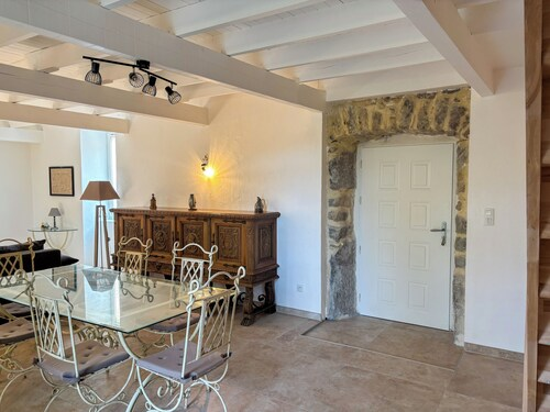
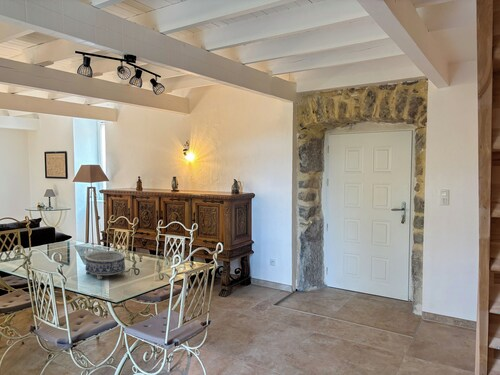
+ decorative bowl [84,250,126,280]
